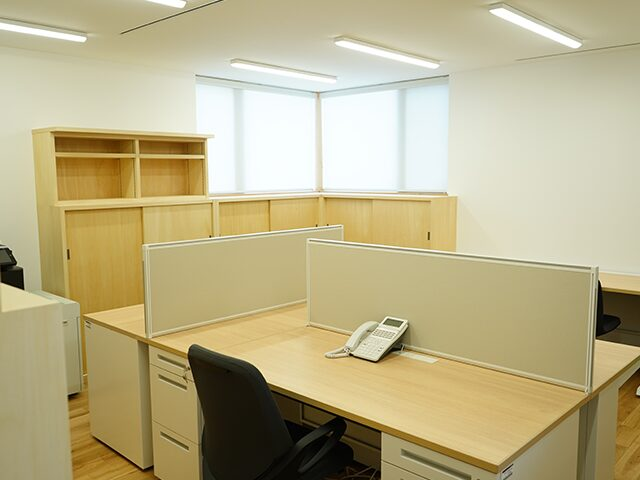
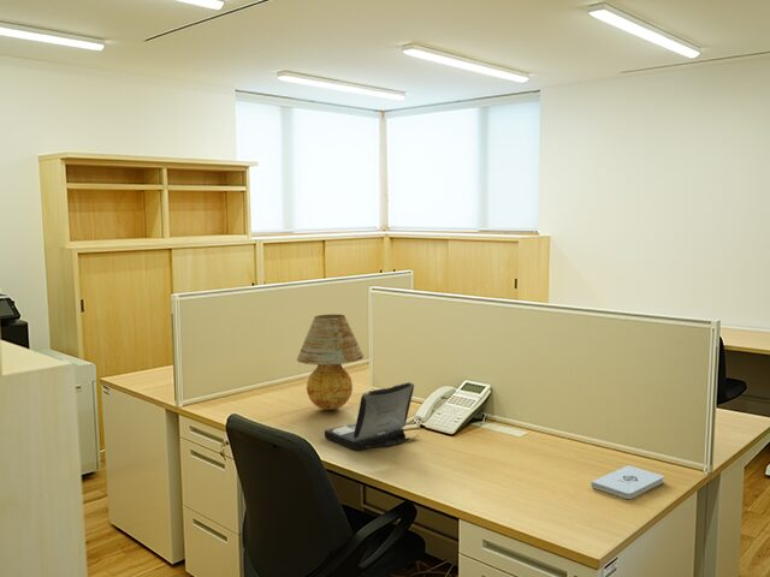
+ laptop [324,381,419,451]
+ table lamp [295,314,365,411]
+ notepad [590,464,665,500]
